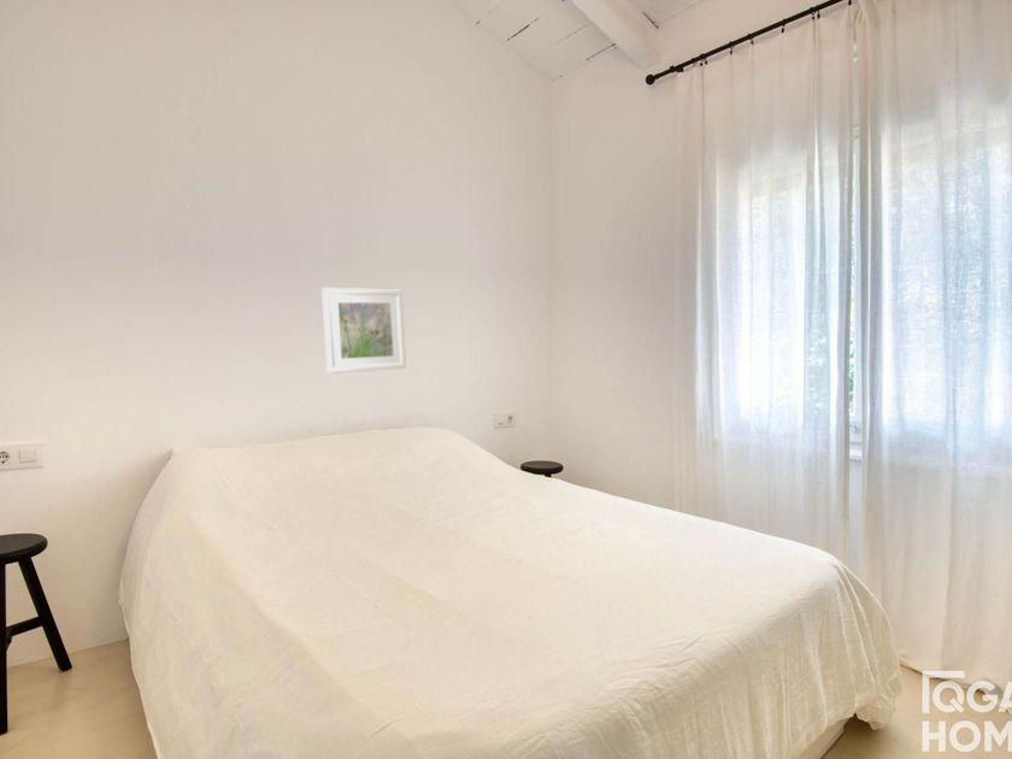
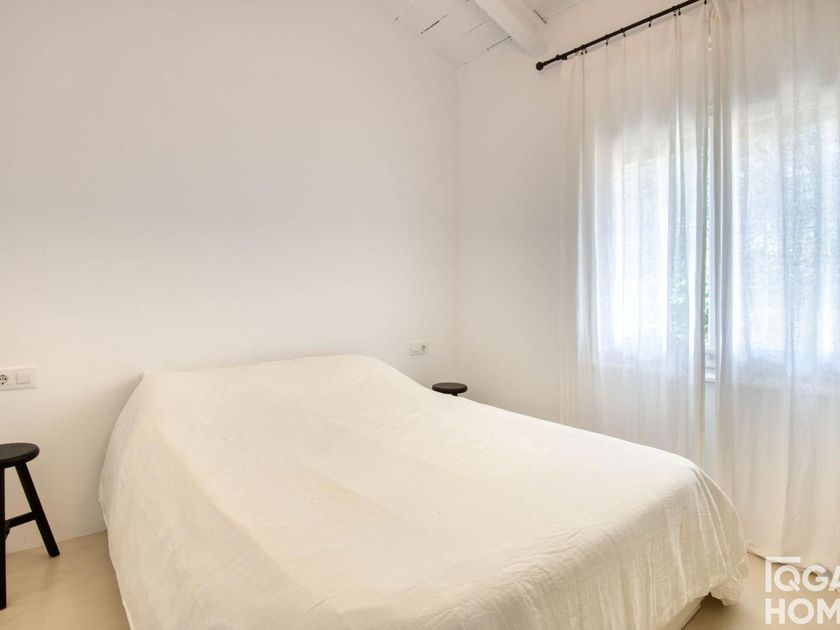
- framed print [320,287,407,375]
